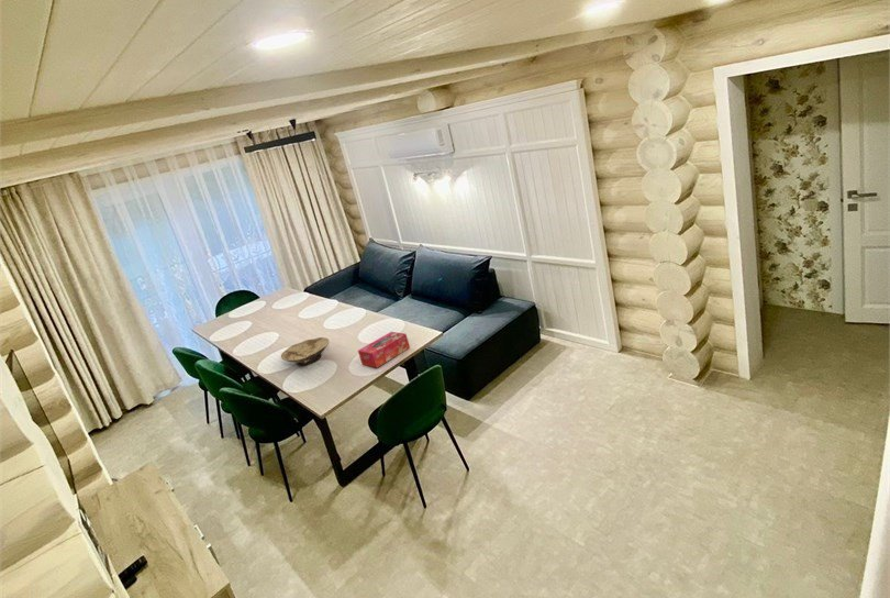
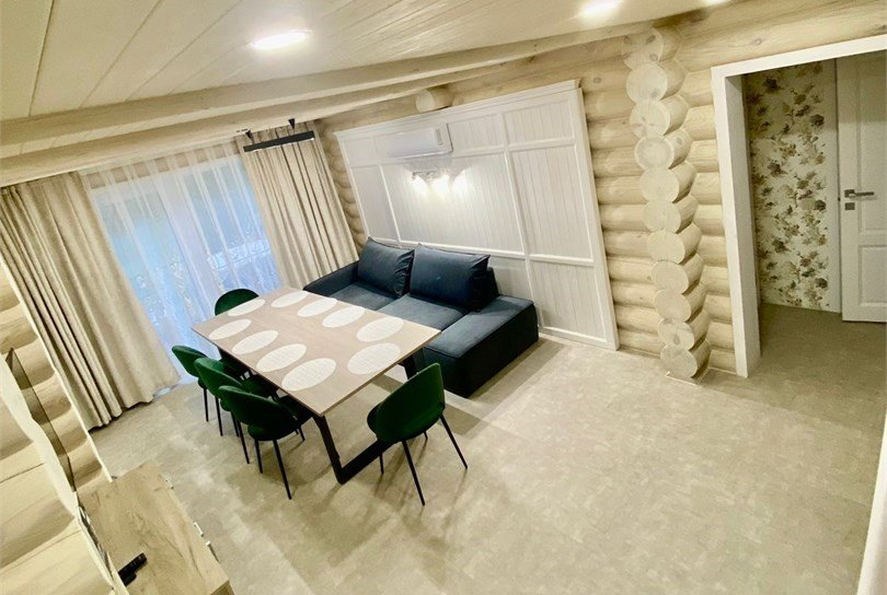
- bowl [280,336,330,367]
- tissue box [357,331,411,369]
